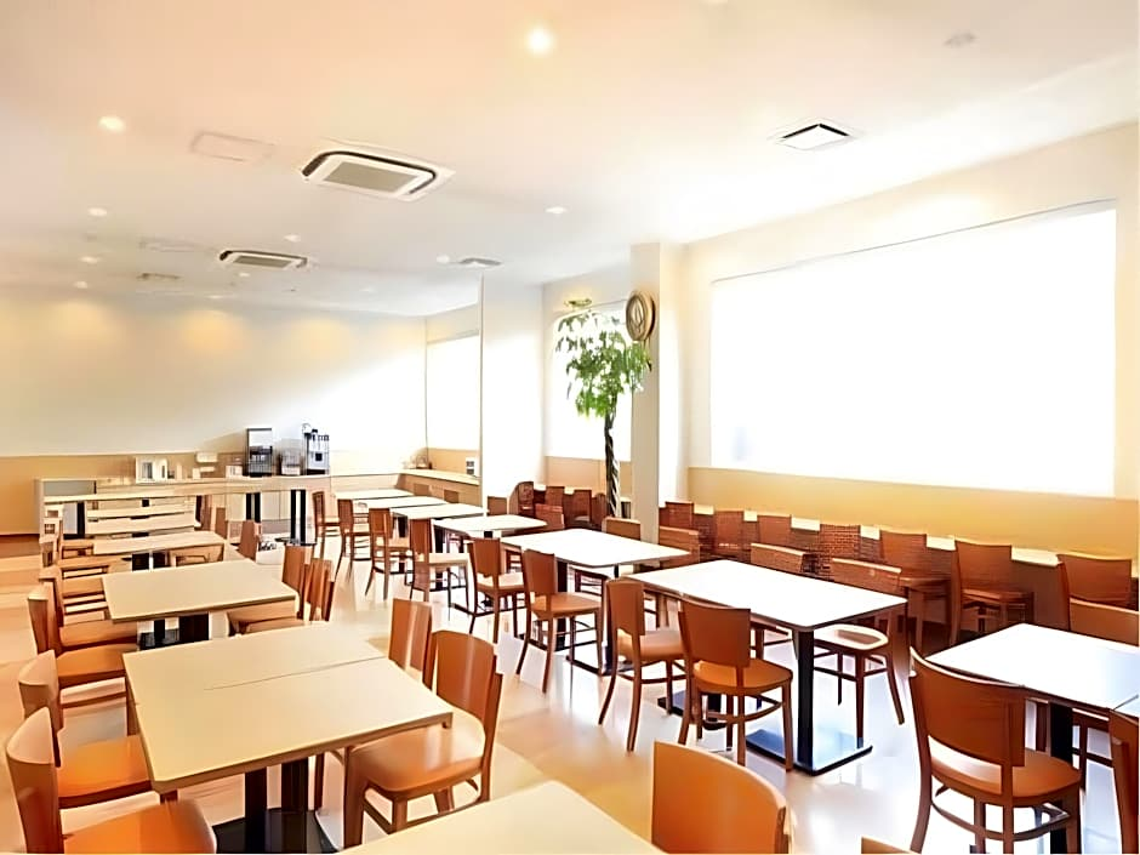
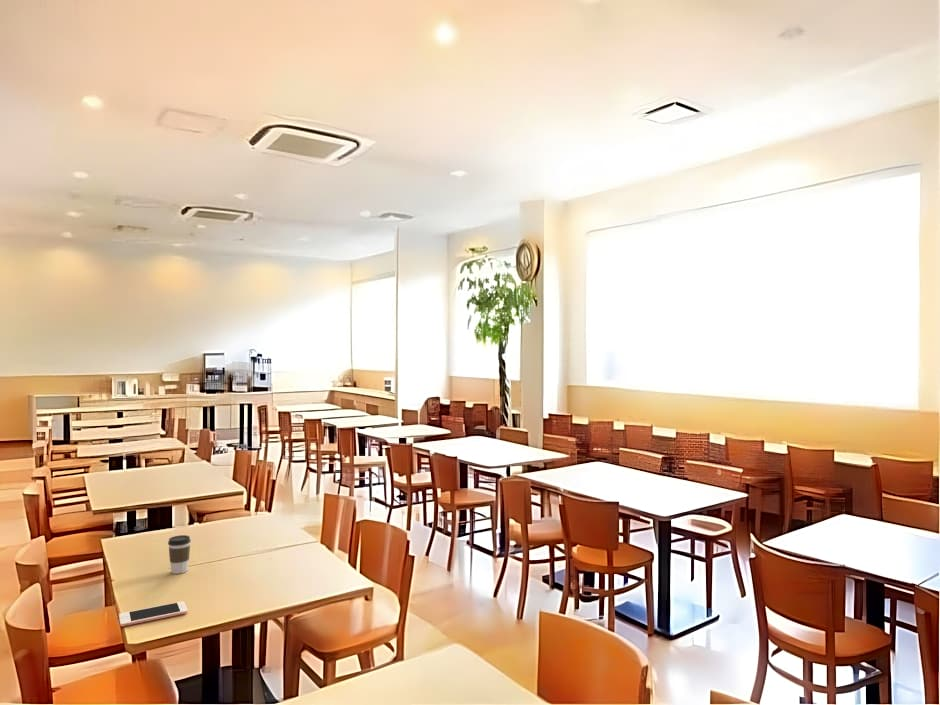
+ cell phone [118,600,188,628]
+ coffee cup [167,534,192,575]
